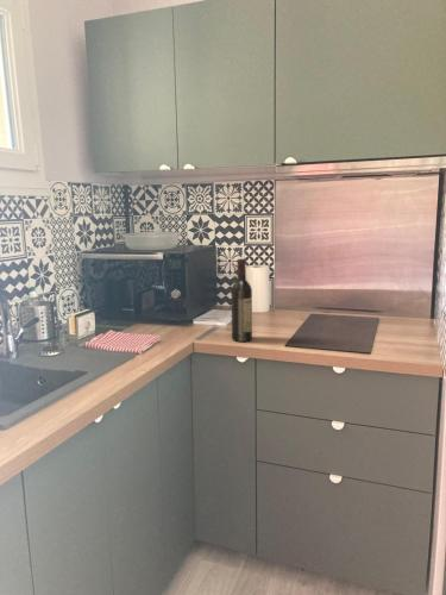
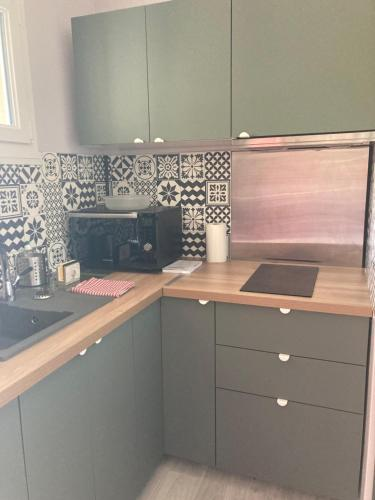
- wine bottle [231,257,253,343]
